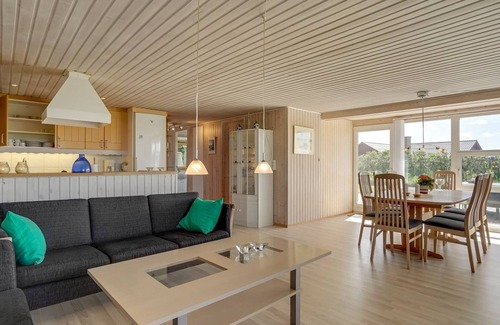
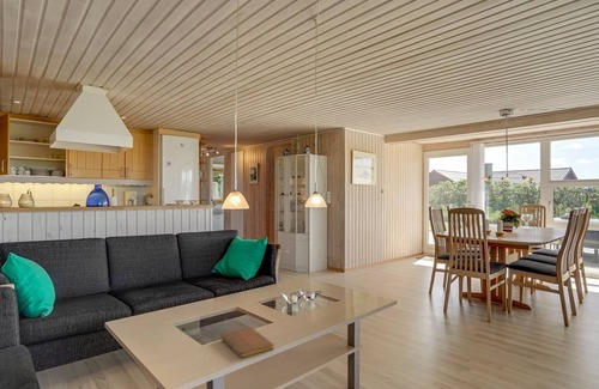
+ notebook [219,327,274,359]
